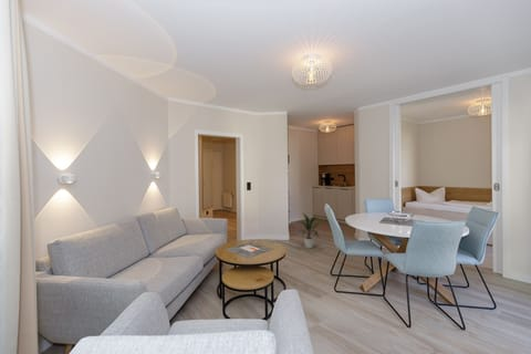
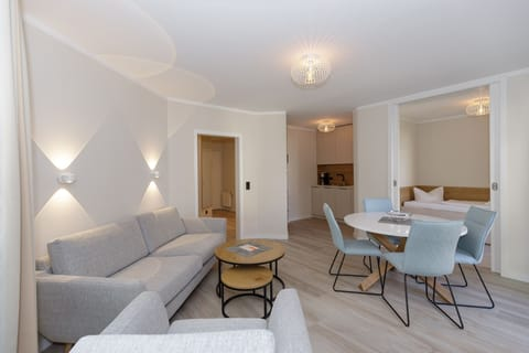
- indoor plant [296,212,322,249]
